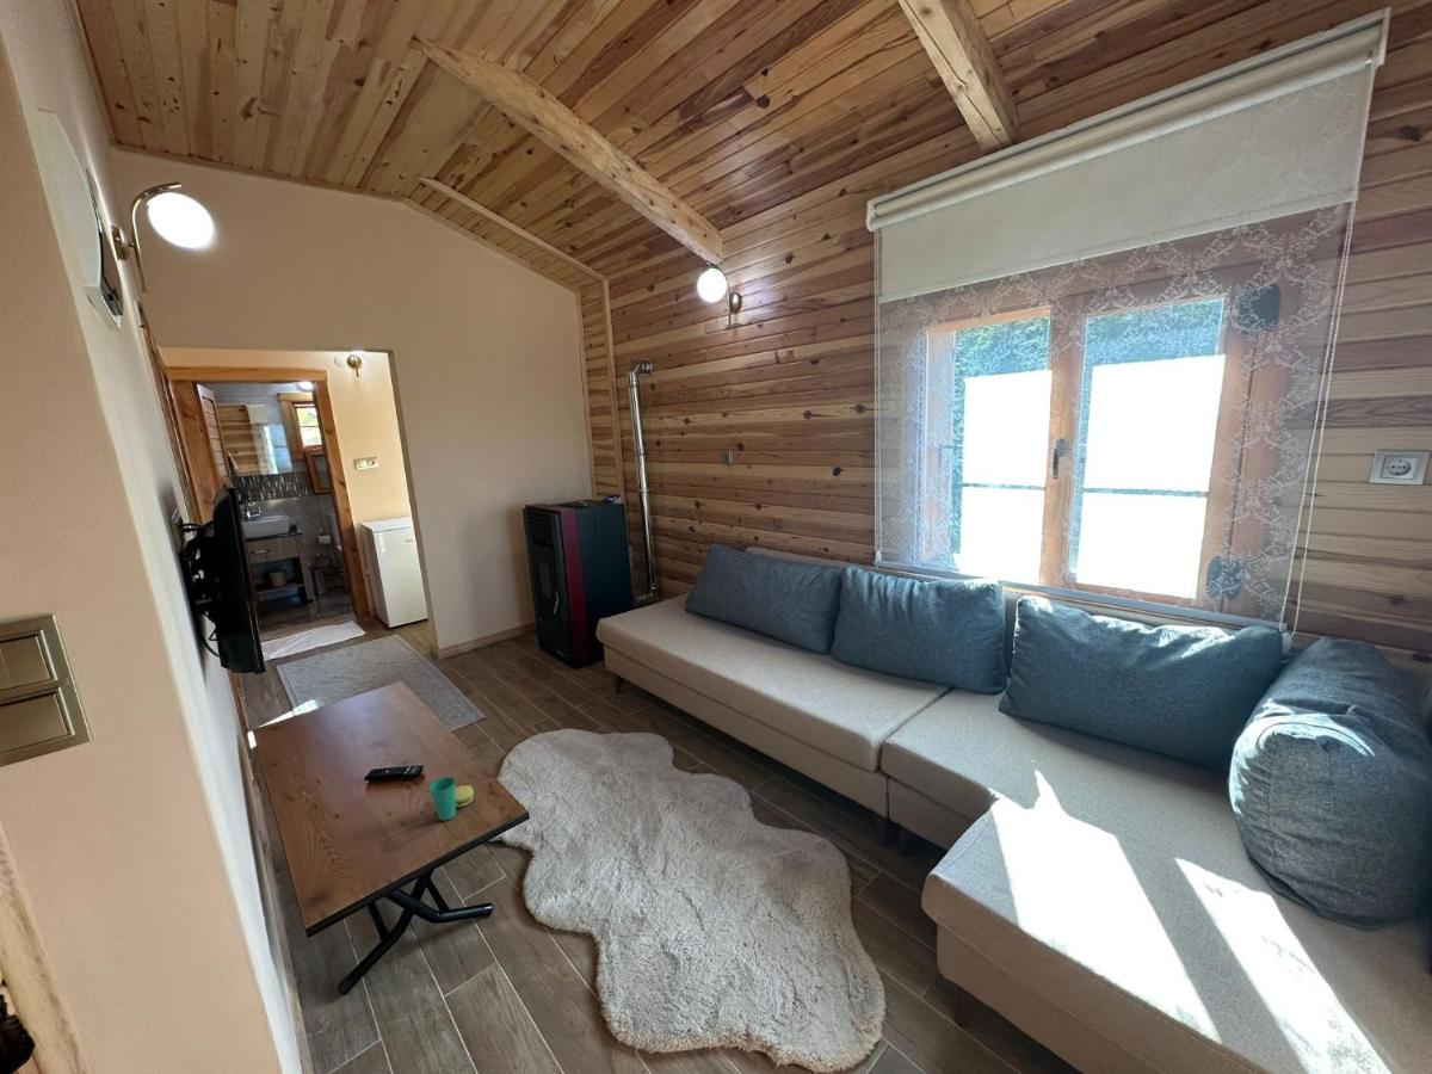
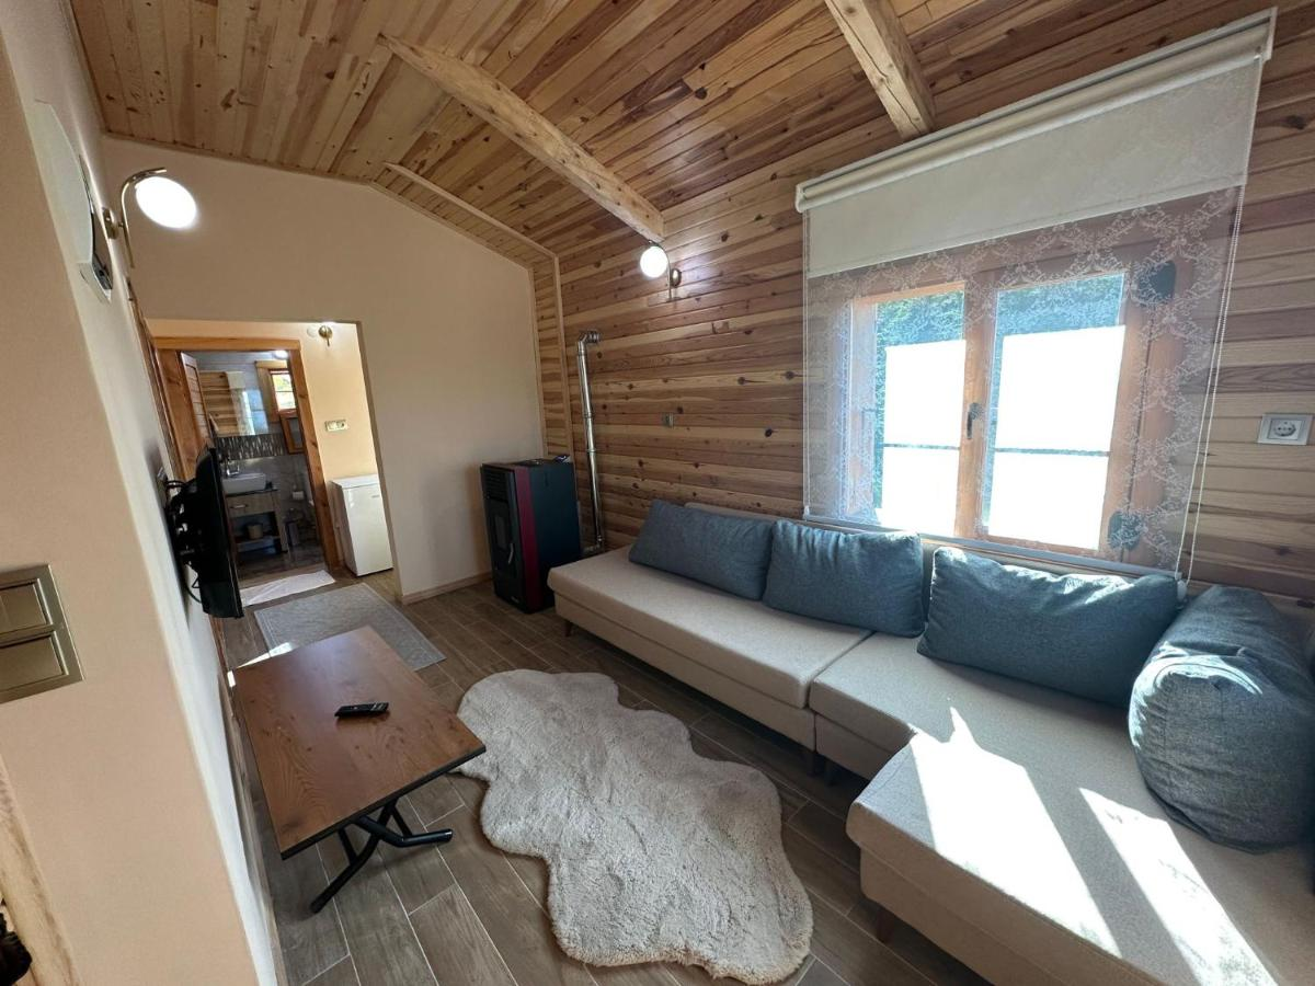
- cup [428,776,476,822]
